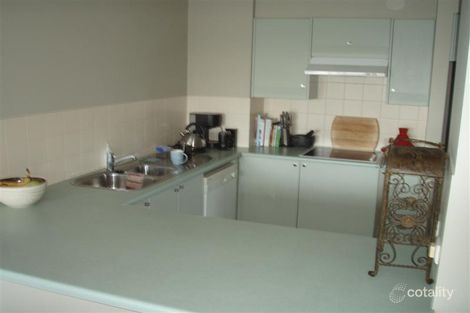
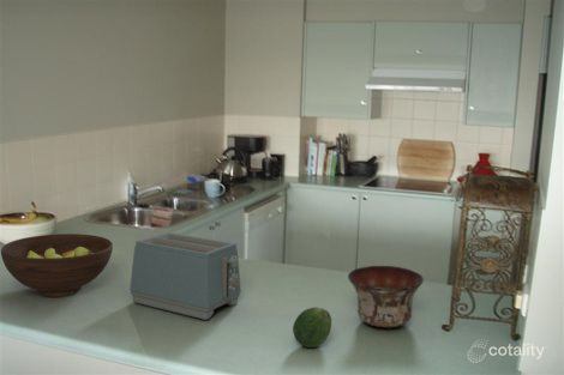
+ toaster [128,231,242,321]
+ fruit bowl [0,232,114,298]
+ fruit [292,306,332,349]
+ bowl [347,265,425,329]
